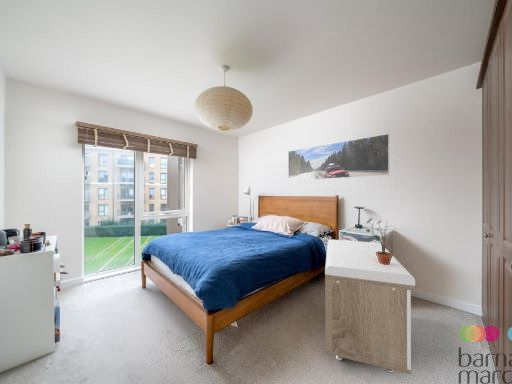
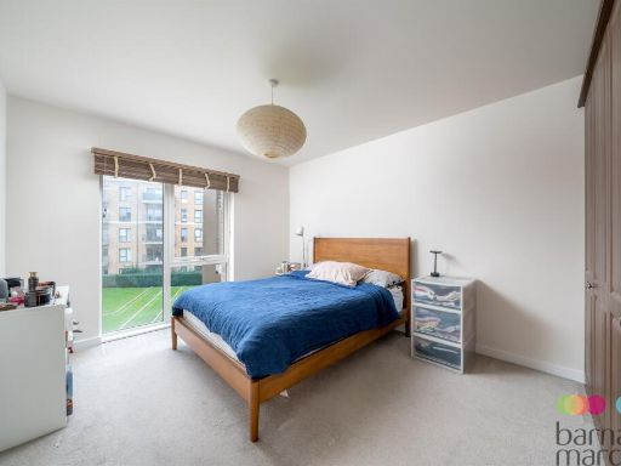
- storage bench [324,239,417,375]
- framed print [287,133,391,182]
- potted plant [365,217,399,265]
